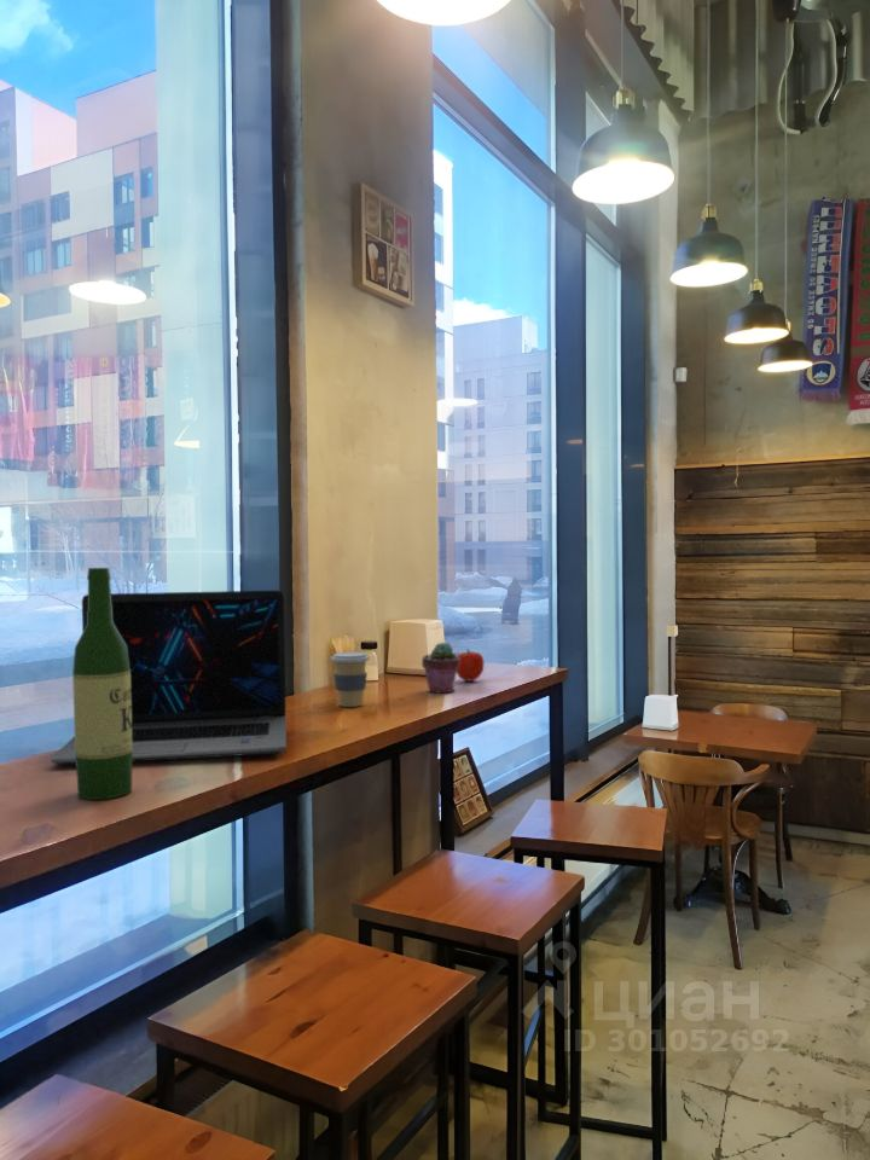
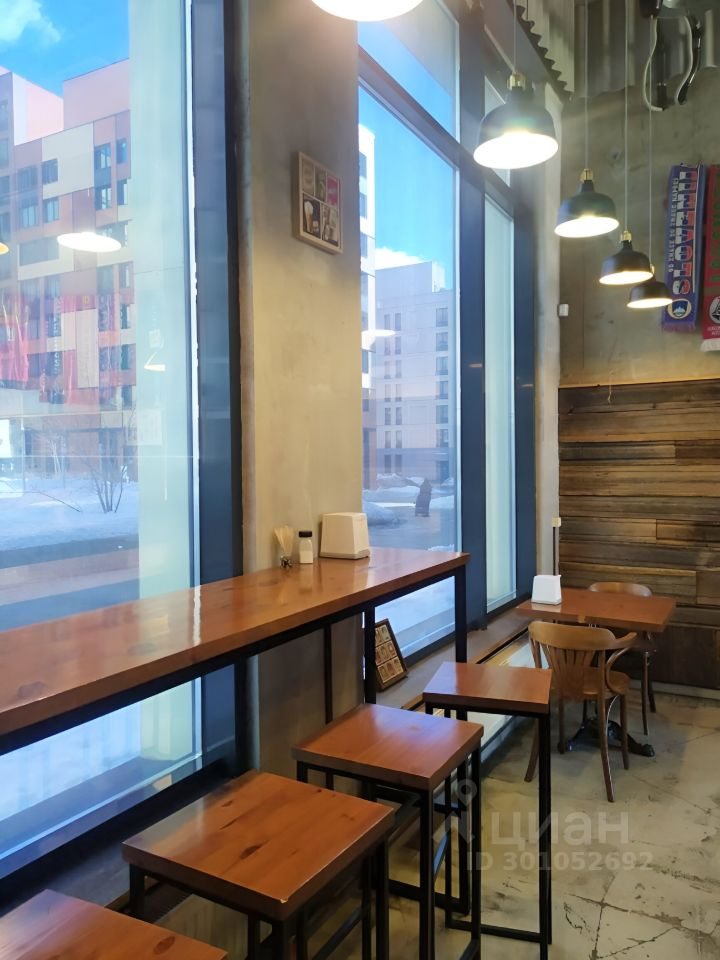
- potted succulent [420,642,460,695]
- fruit [456,648,485,683]
- wine bottle [71,567,133,801]
- laptop [50,590,288,766]
- coffee cup [330,651,371,708]
